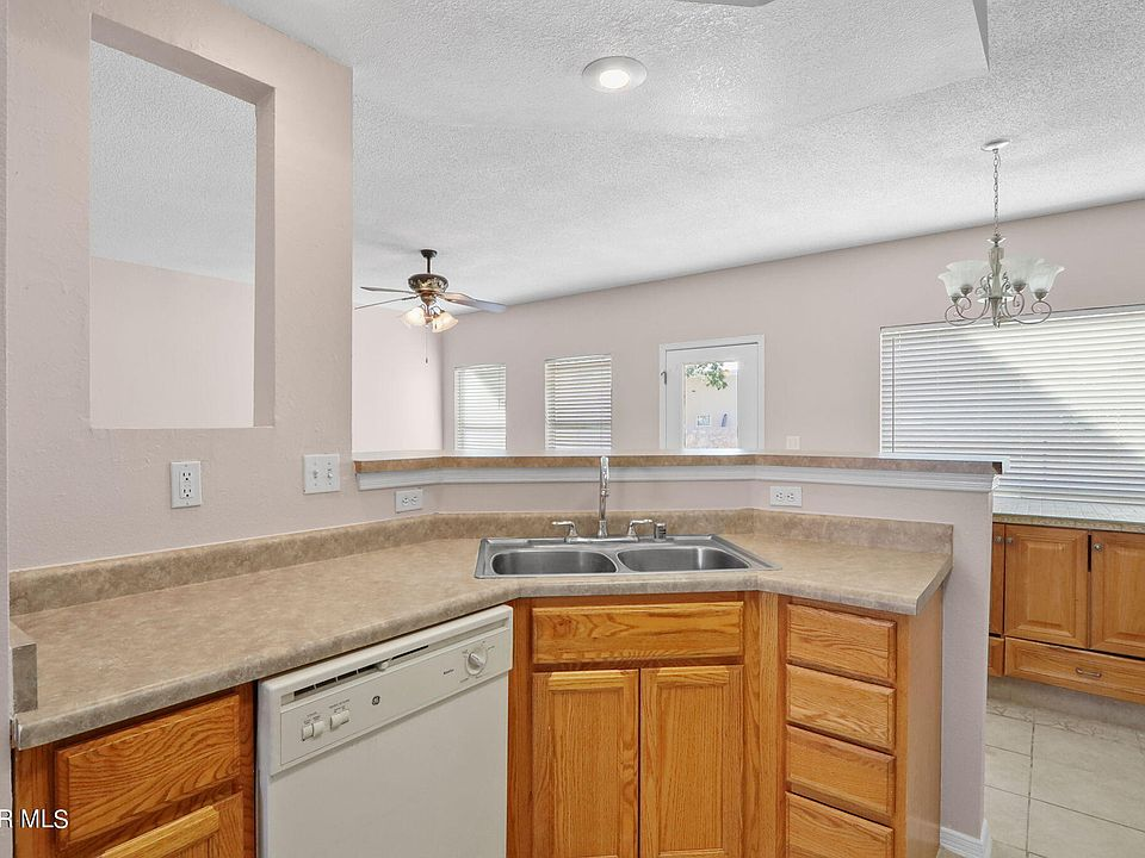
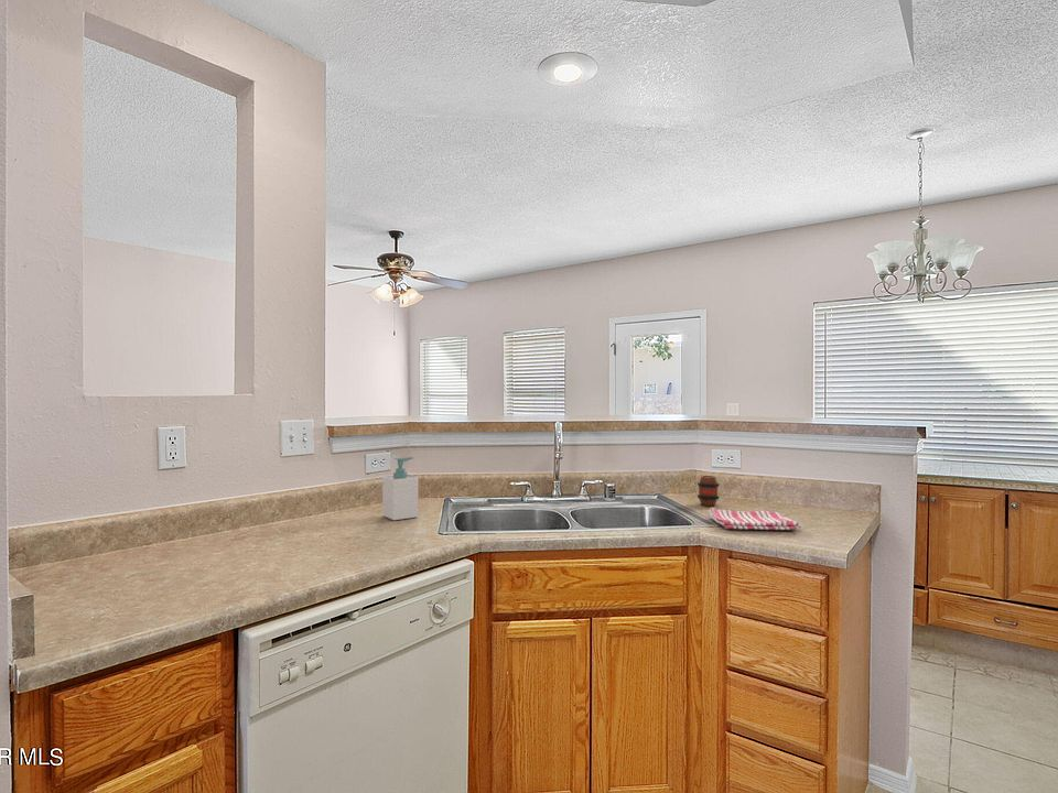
+ soap bottle [381,456,419,521]
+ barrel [697,475,721,507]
+ dish towel [709,507,802,531]
